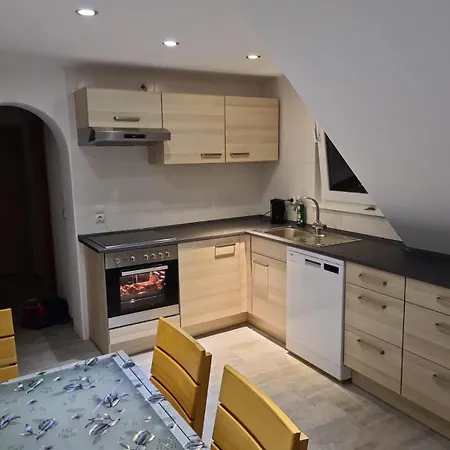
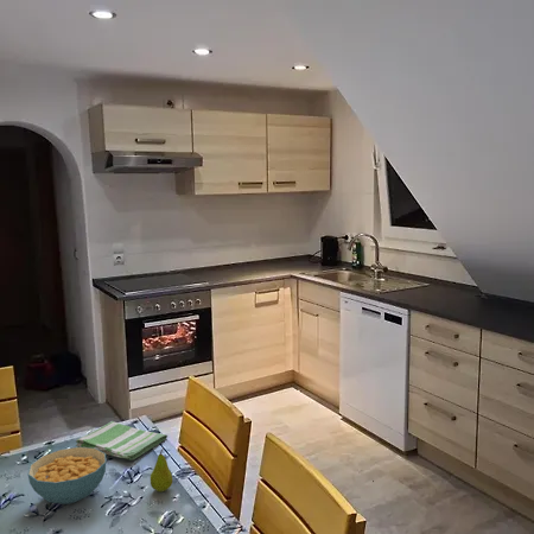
+ dish towel [75,420,169,462]
+ fruit [150,446,173,492]
+ cereal bowl [27,446,107,506]
